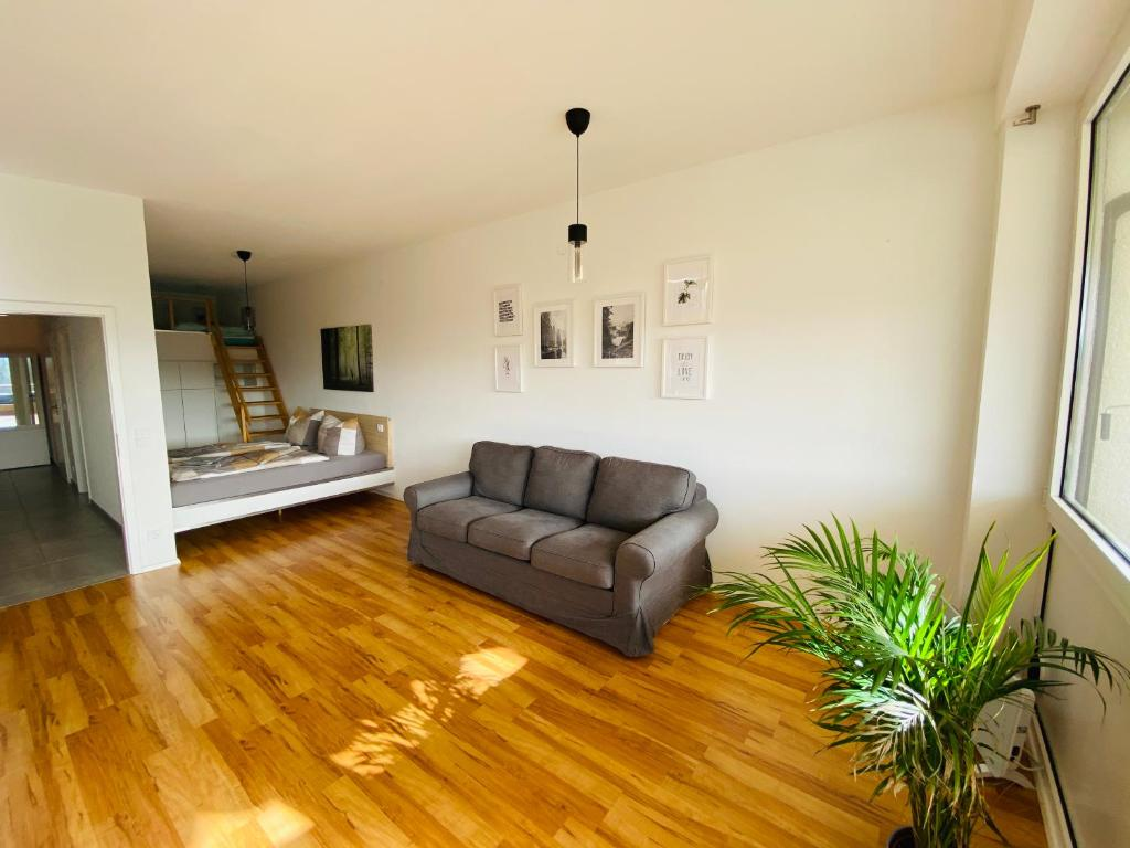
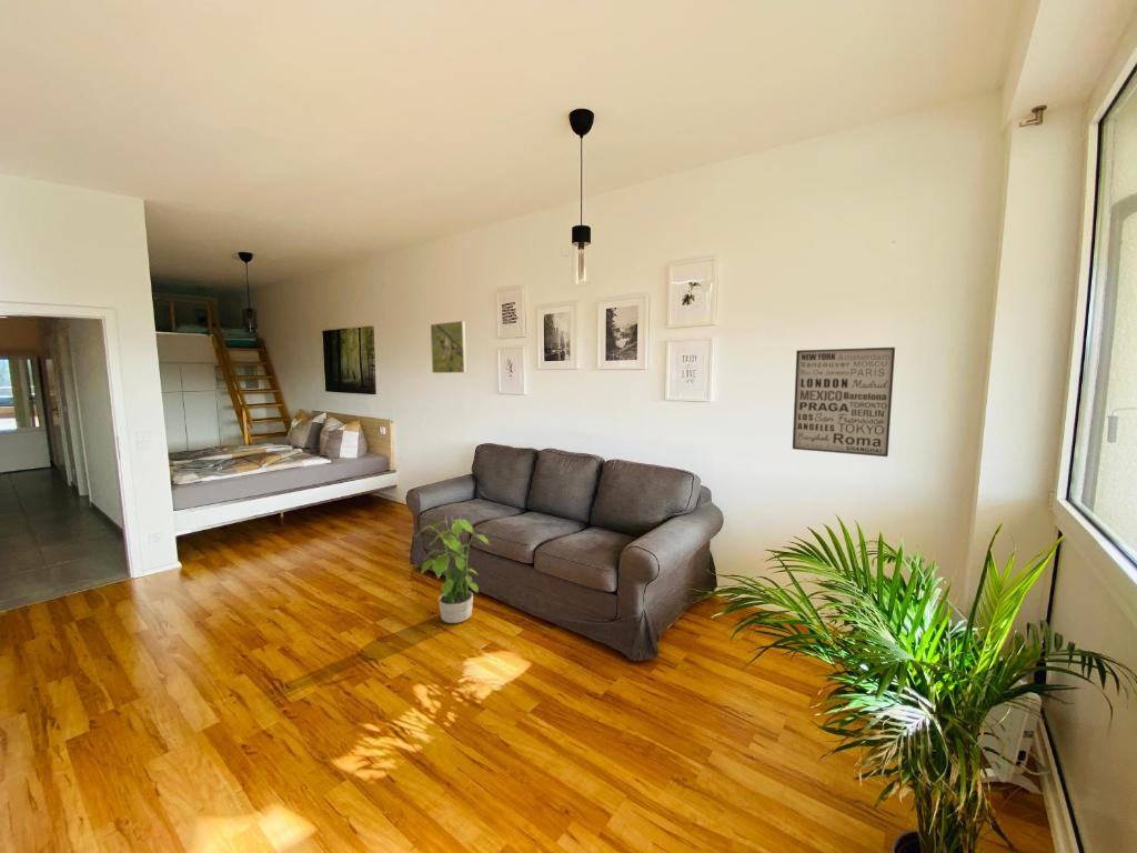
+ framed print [430,320,467,374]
+ wall art [792,347,896,458]
+ potted plant [414,514,491,624]
